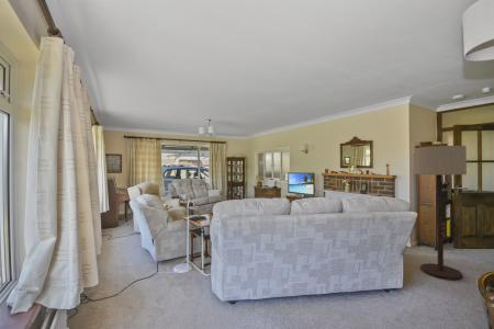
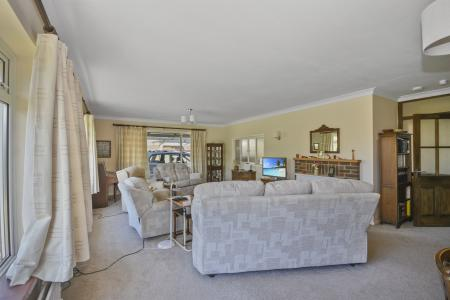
- floor lamp [413,145,468,281]
